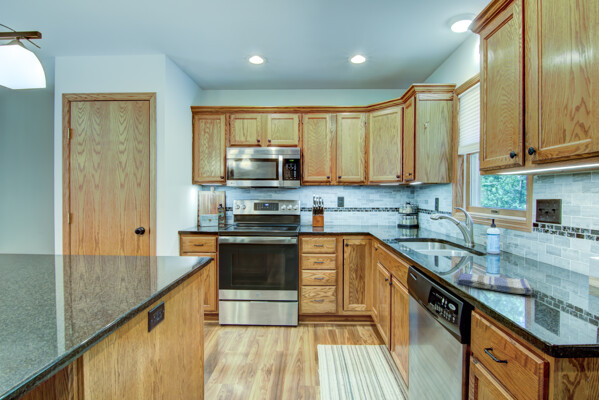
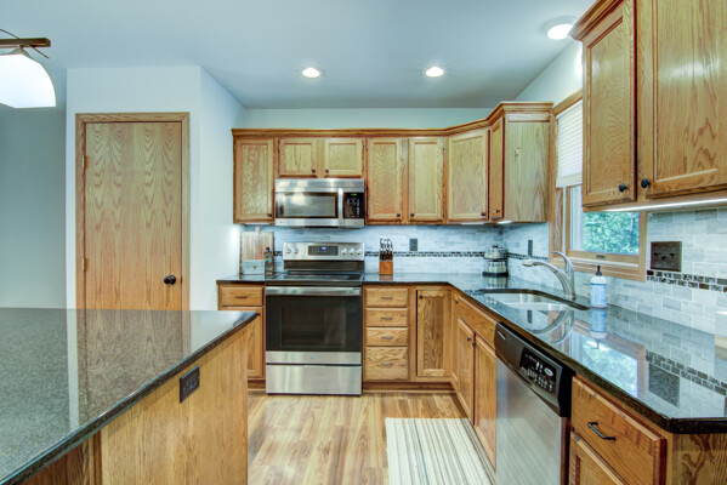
- dish towel [456,272,534,295]
